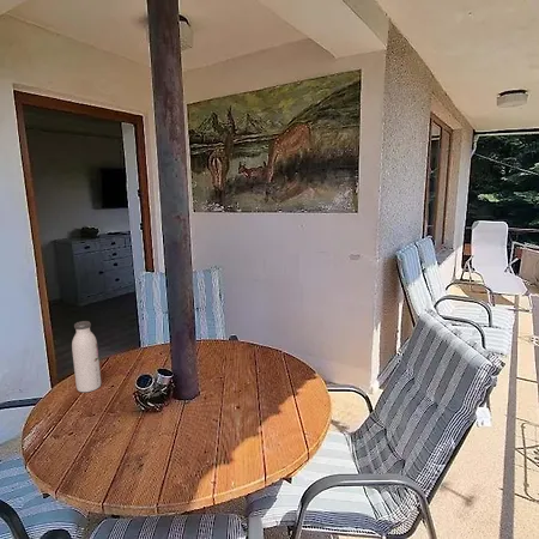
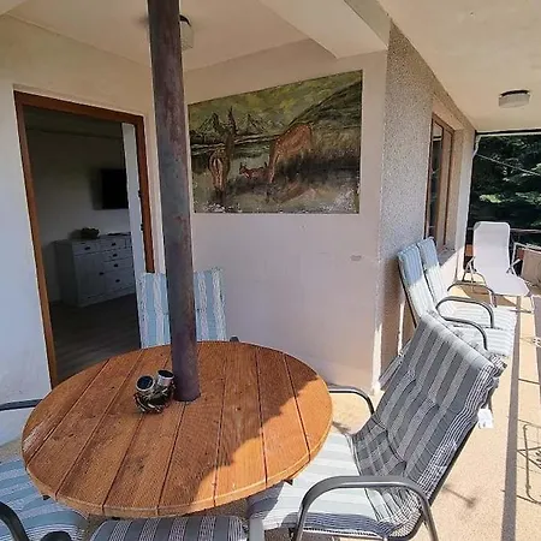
- water bottle [71,320,102,393]
